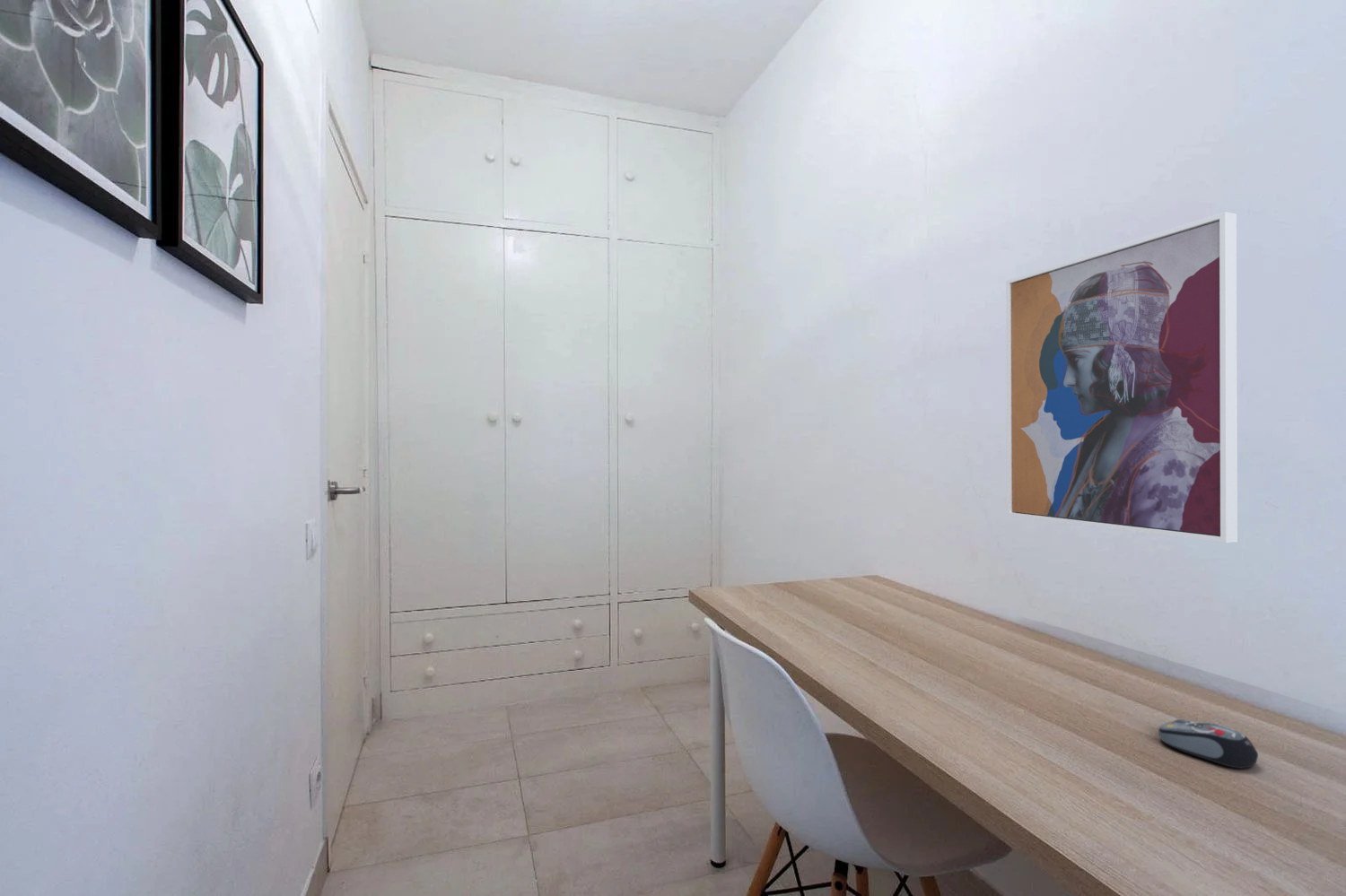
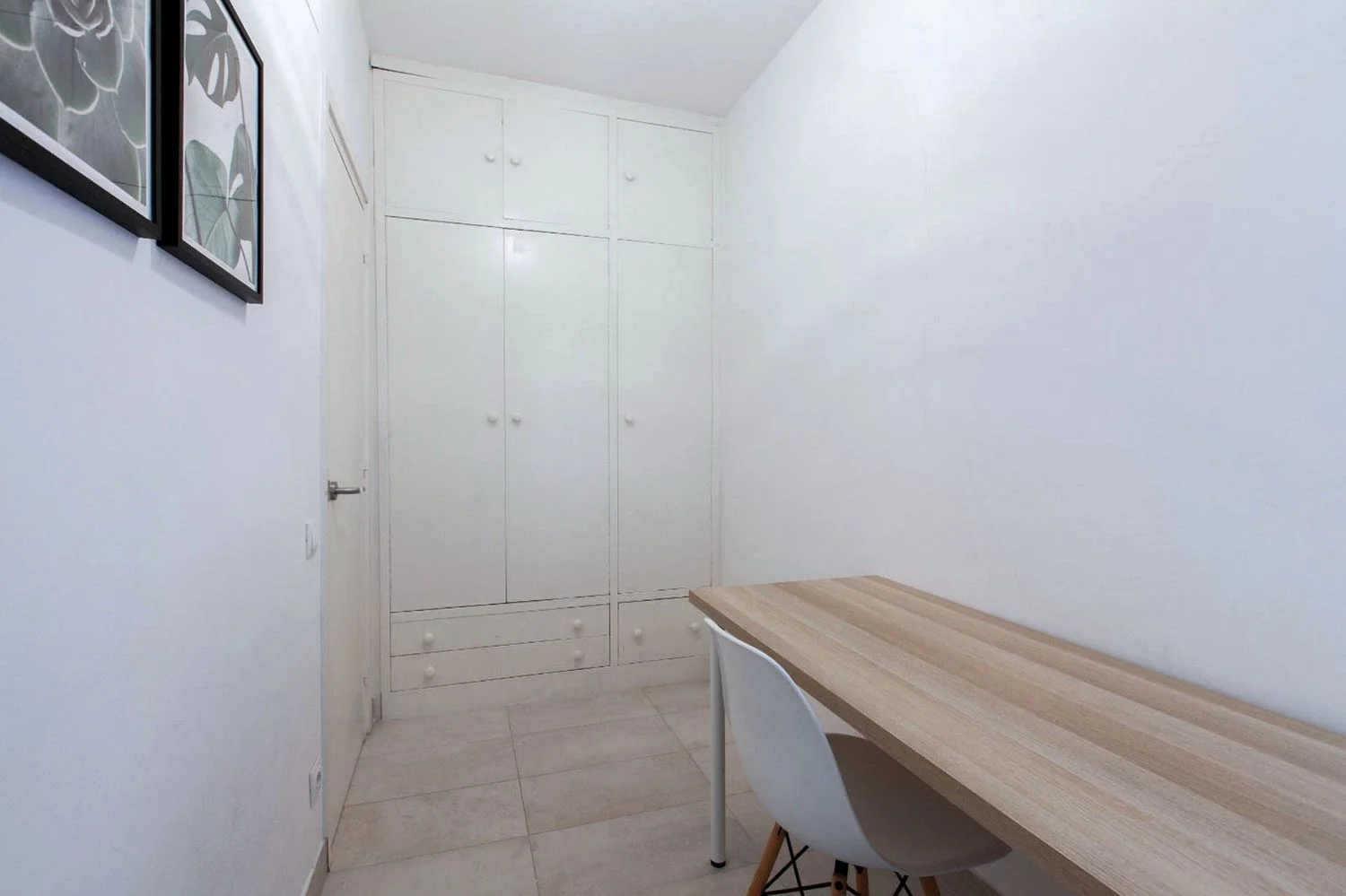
- wall art [1005,211,1238,544]
- computer mouse [1158,718,1259,770]
